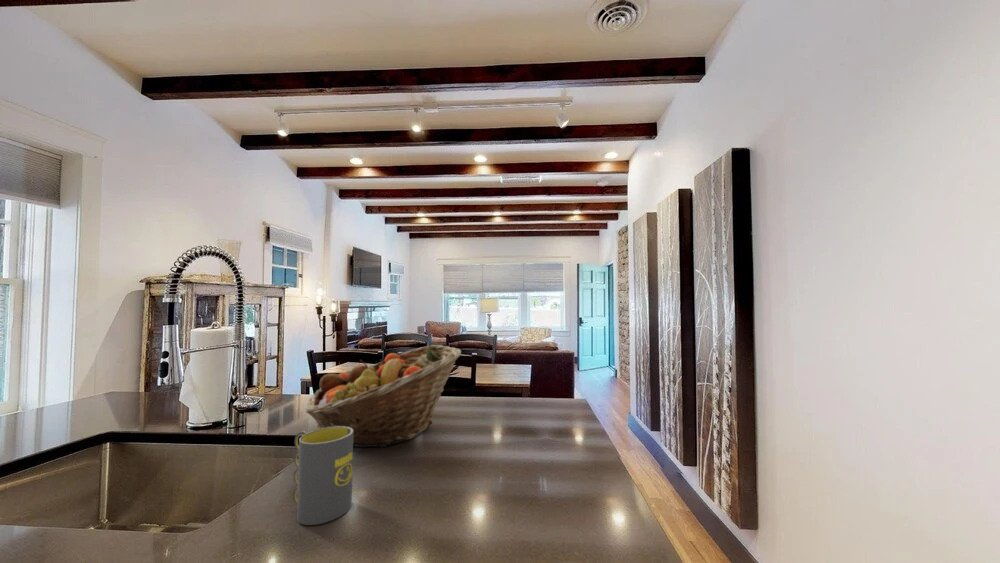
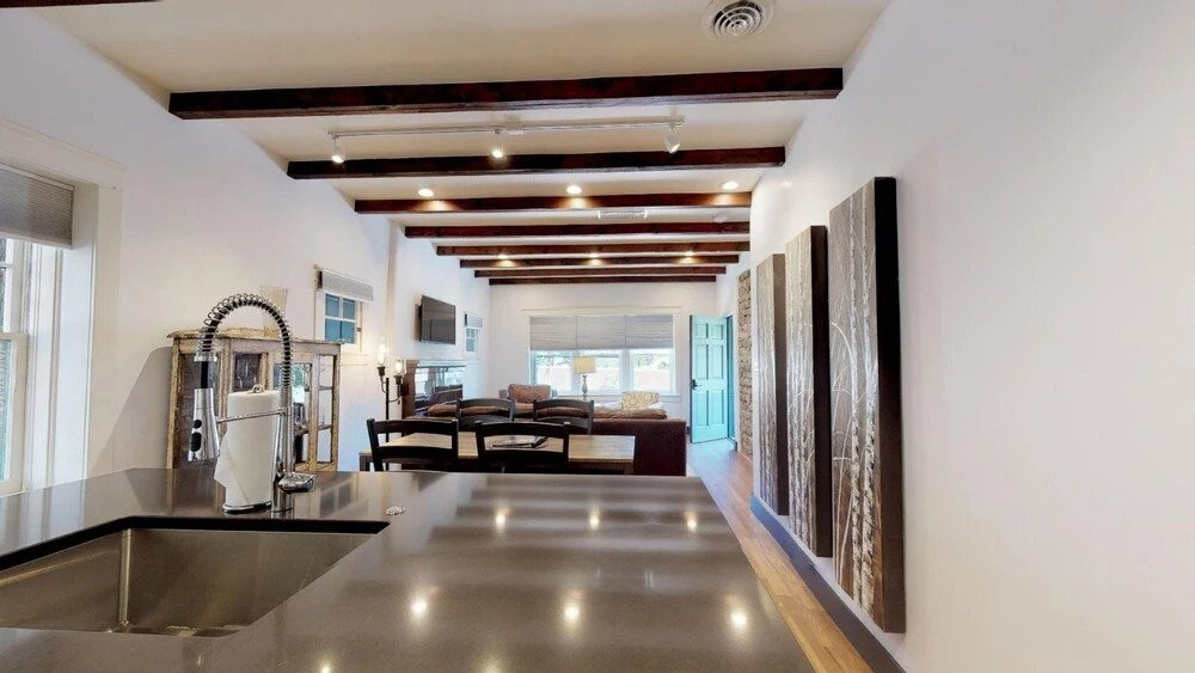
- fruit basket [305,344,462,448]
- mug [292,426,354,526]
